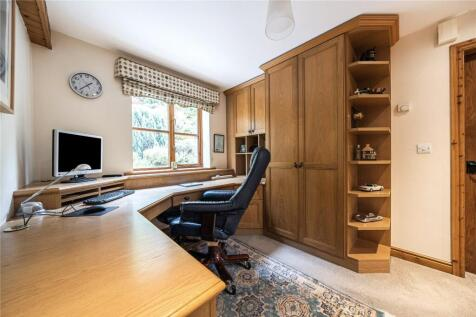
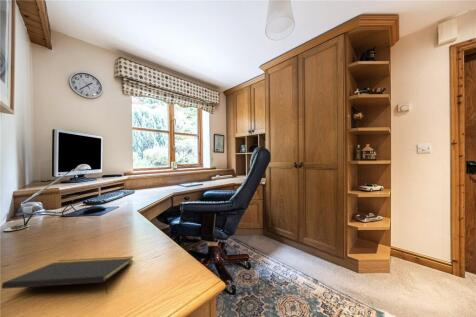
+ notepad [1,256,134,295]
